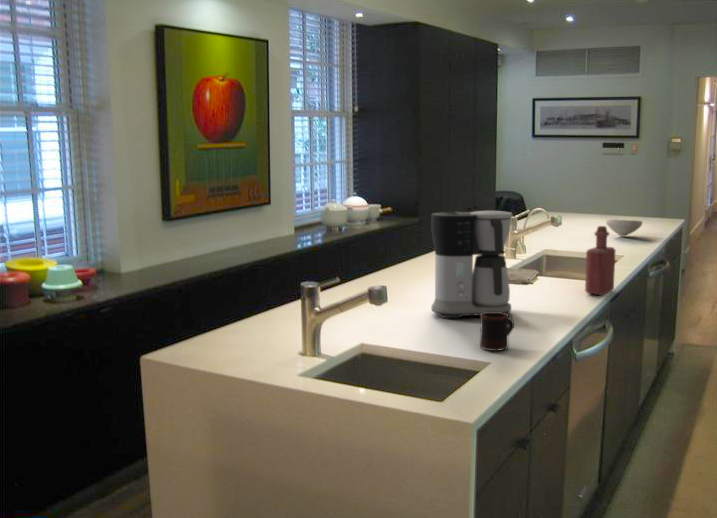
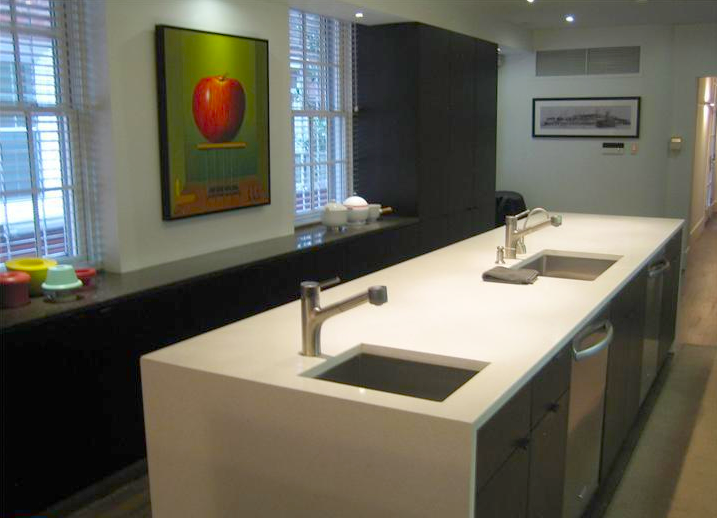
- mug [479,312,515,352]
- bowl [605,218,643,237]
- bottle [584,225,617,296]
- coffee maker [430,210,513,319]
